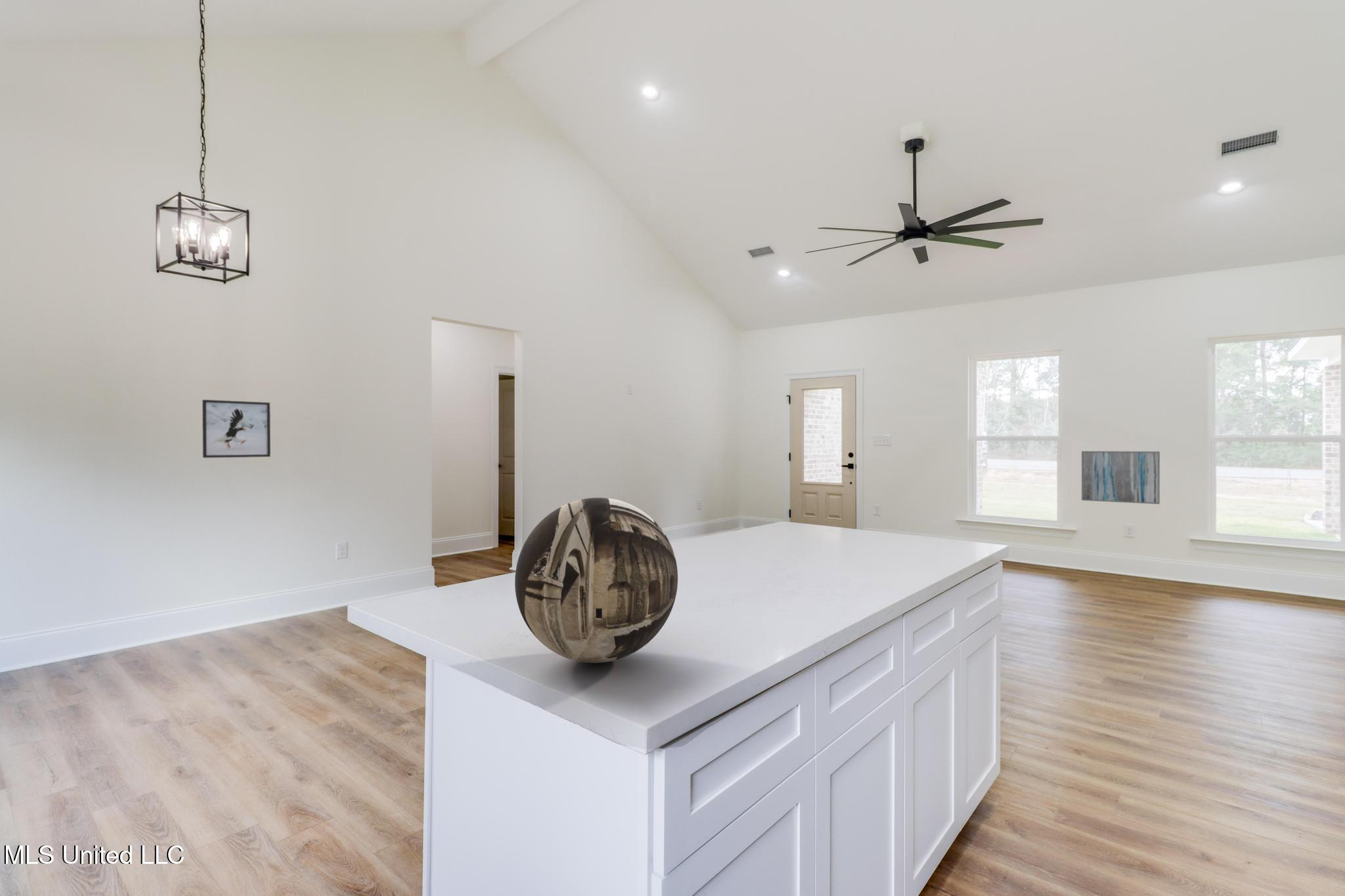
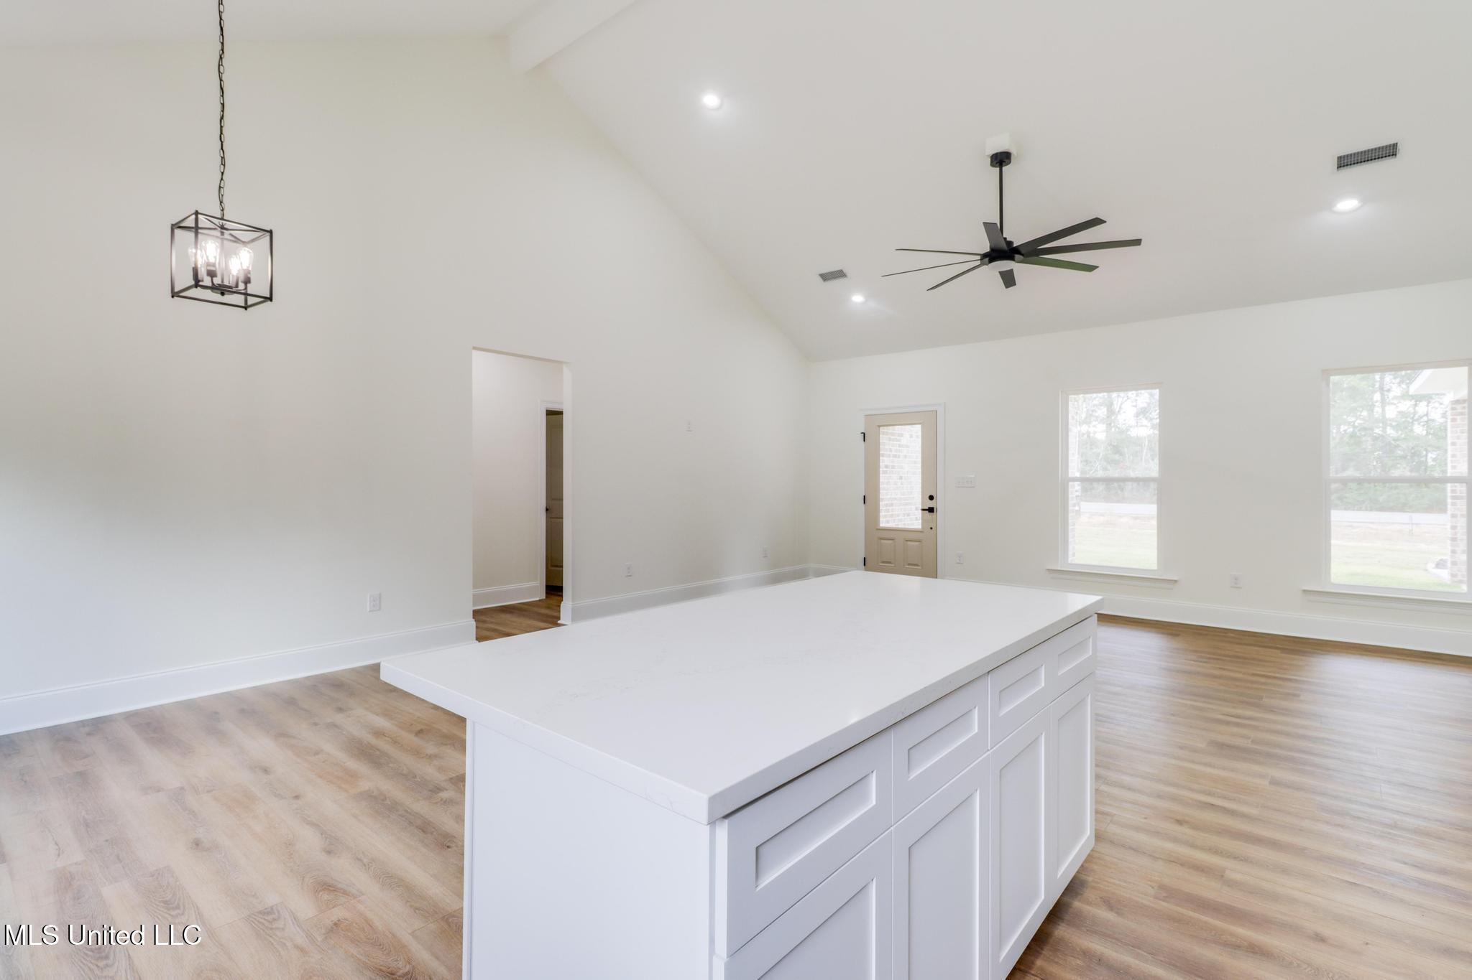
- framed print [202,399,271,458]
- wall art [1081,450,1160,505]
- decorative bowl [514,497,678,664]
